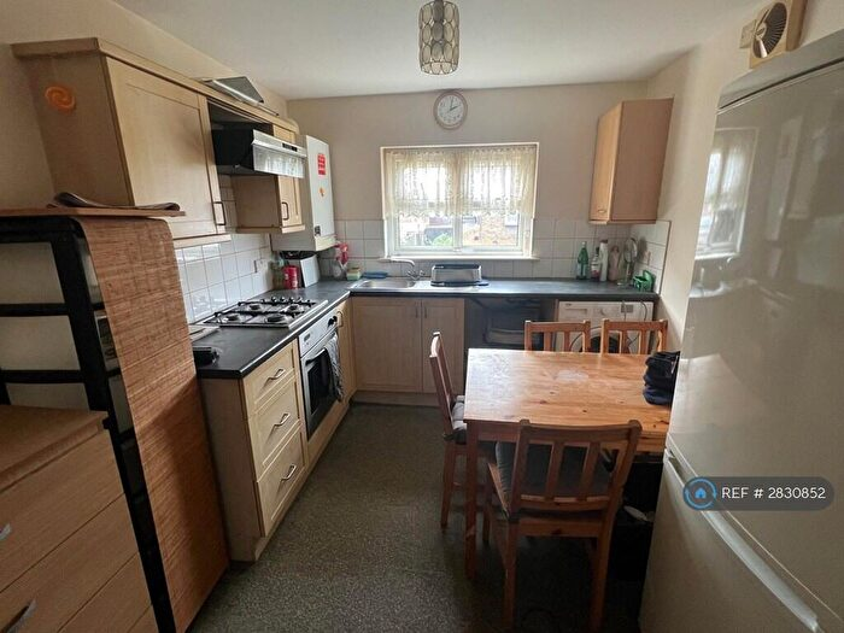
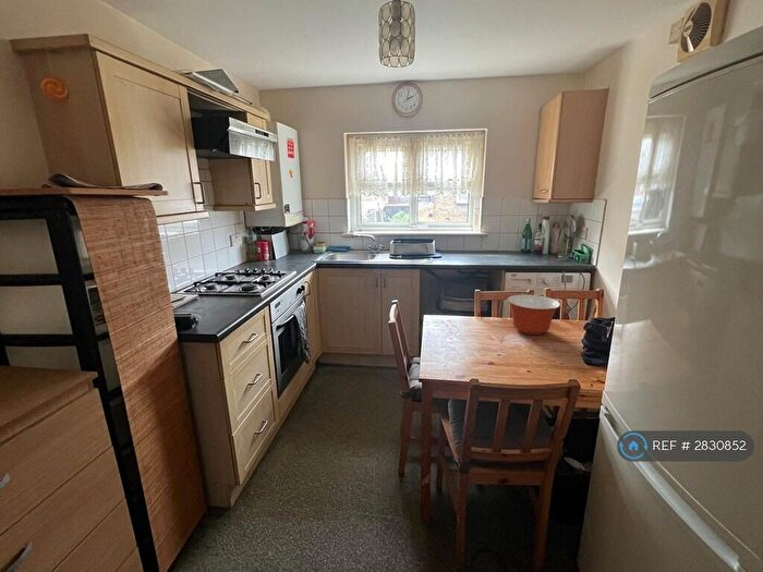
+ mixing bowl [507,294,561,336]
